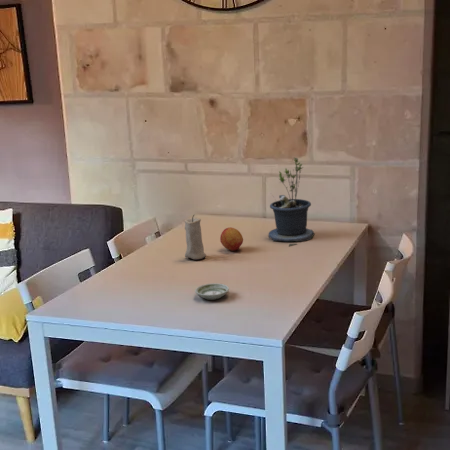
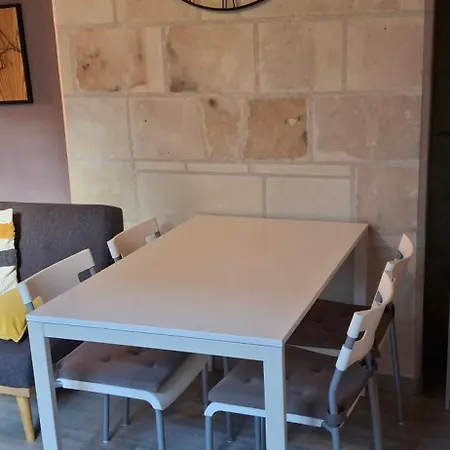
- saucer [194,282,230,301]
- potted plant [264,157,316,247]
- fruit [219,226,244,252]
- candle [184,214,207,261]
